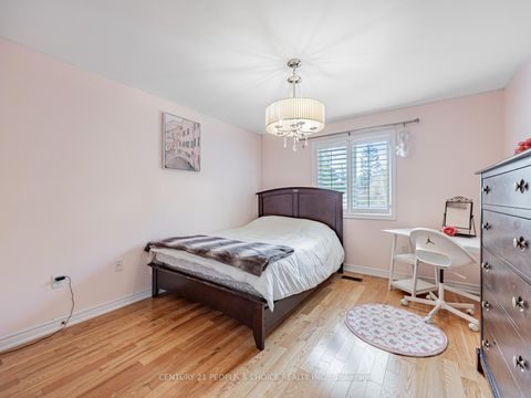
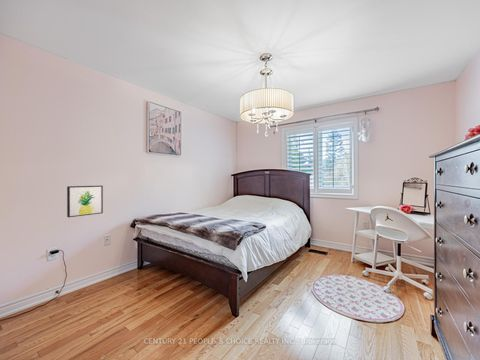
+ wall art [66,185,104,218]
